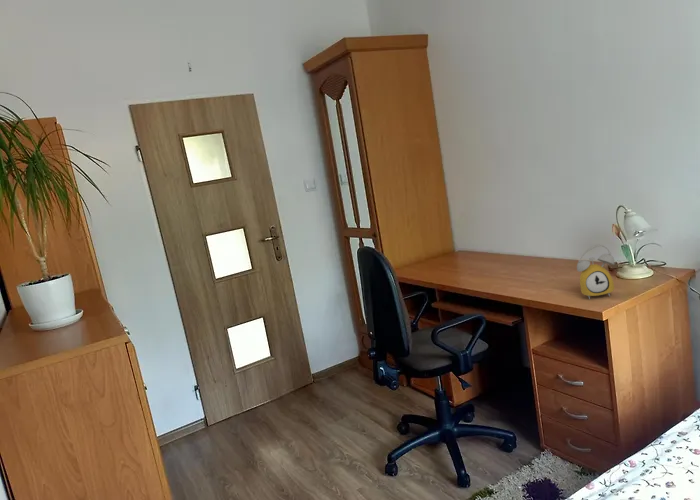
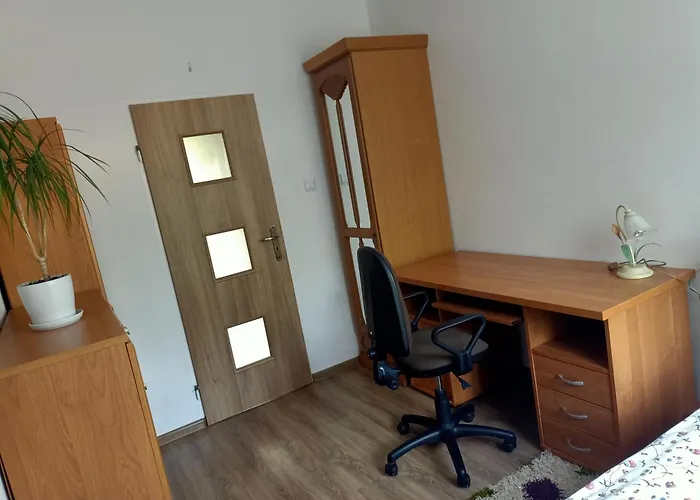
- alarm clock [576,244,615,300]
